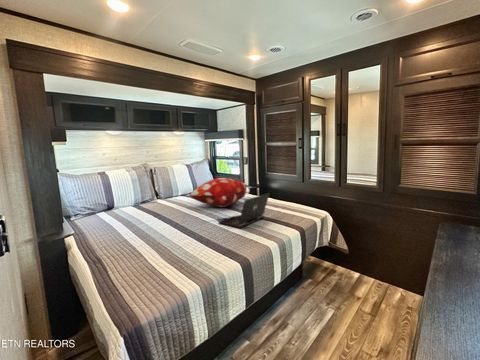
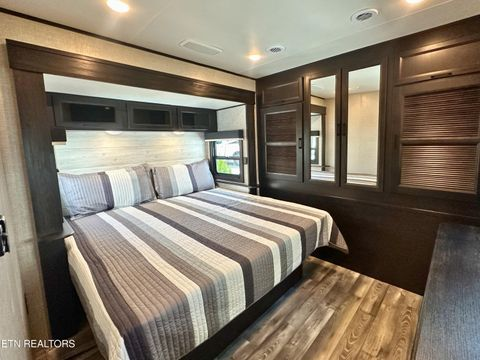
- laptop [217,192,271,229]
- decorative pillow [188,177,247,208]
